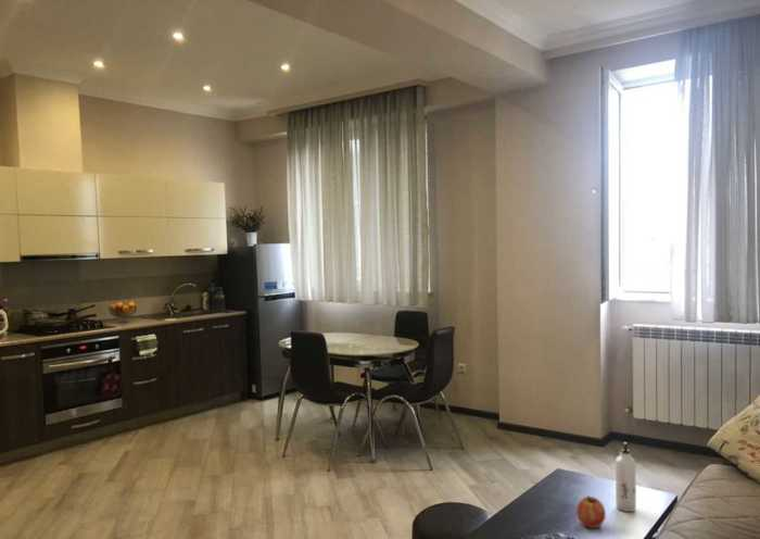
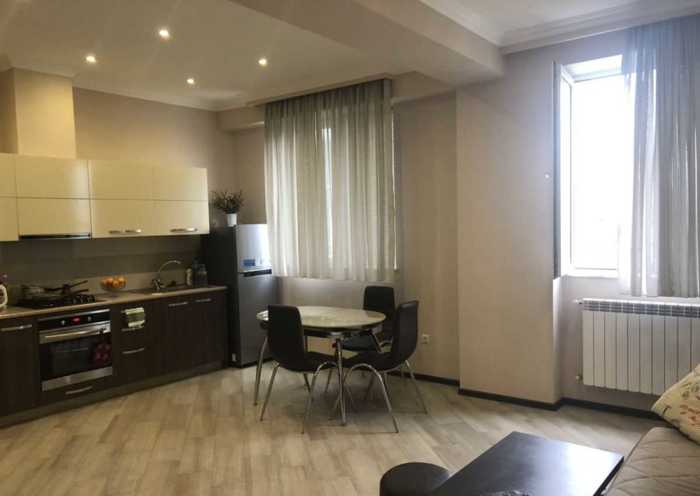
- fruit [575,494,607,529]
- water bottle [615,441,637,513]
